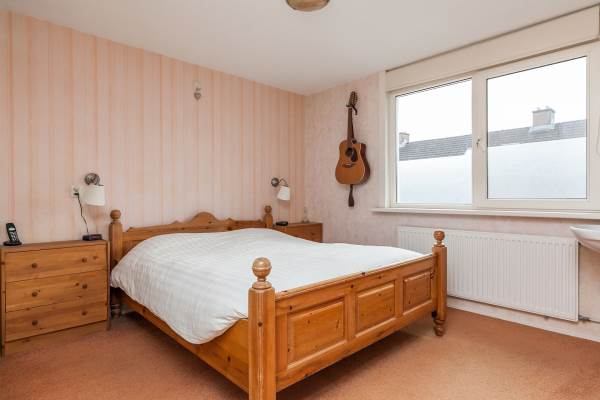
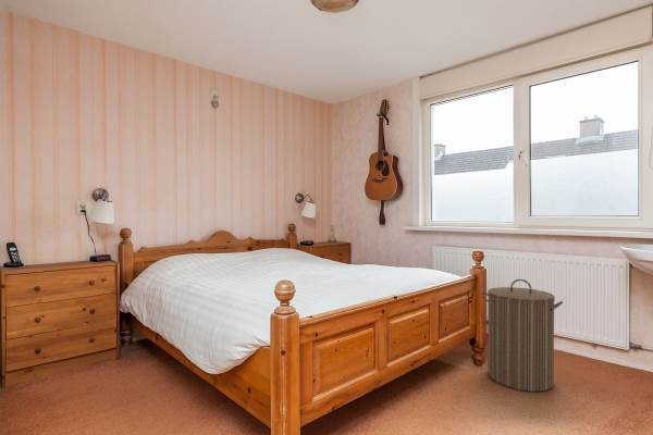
+ laundry hamper [480,278,564,393]
